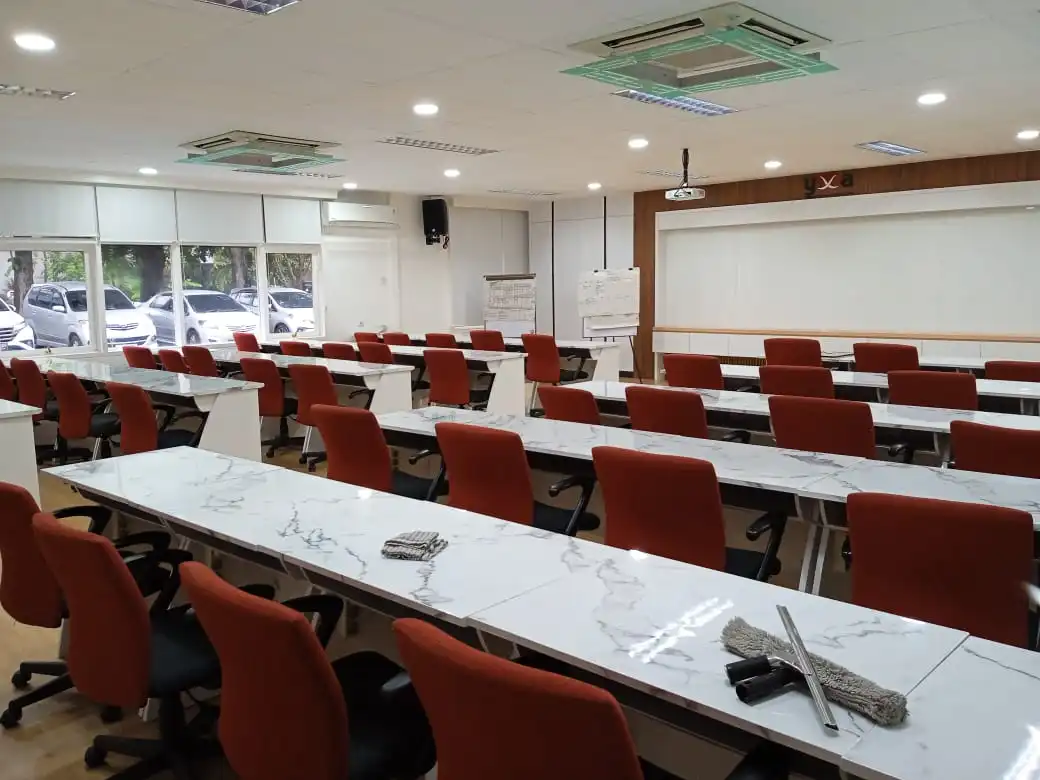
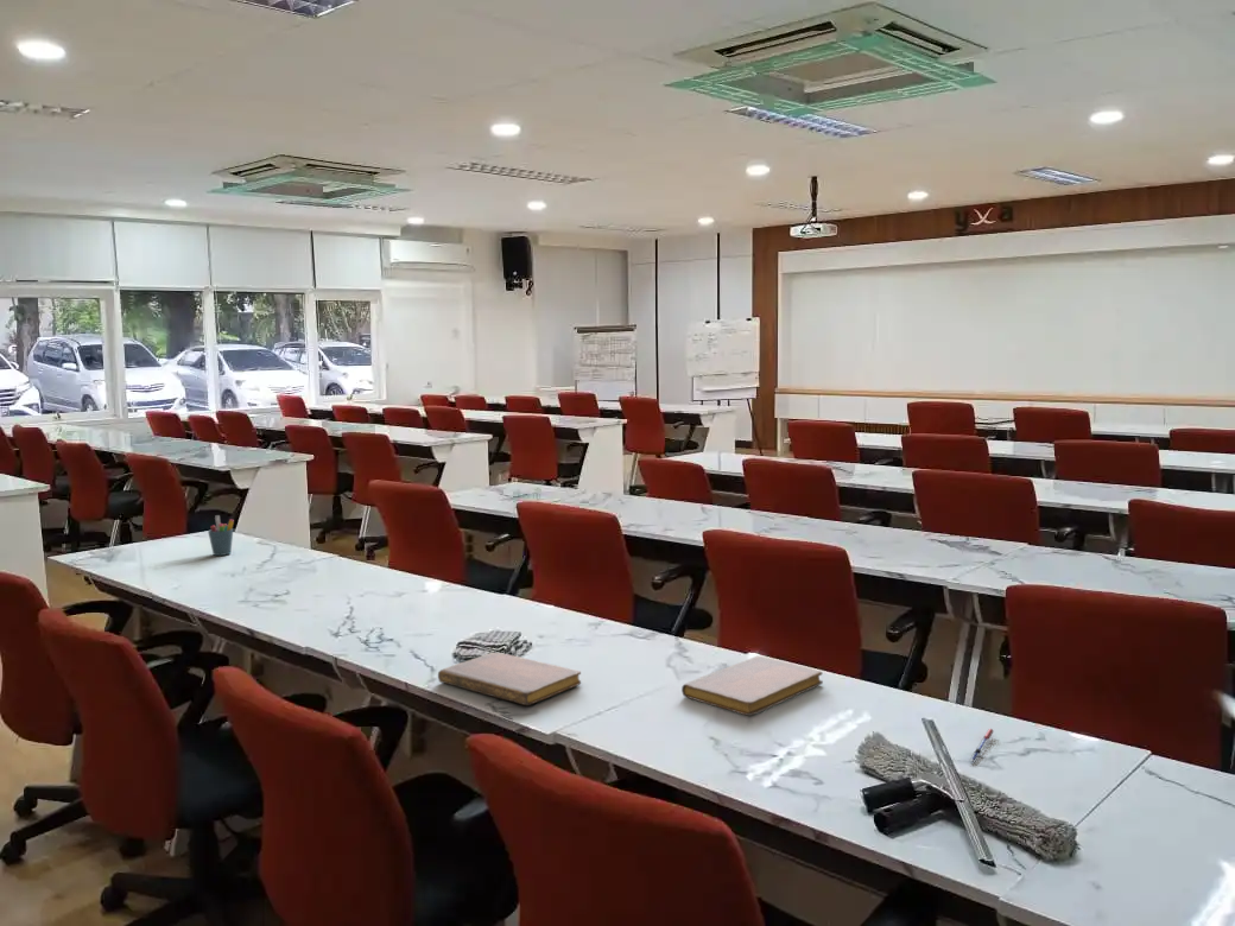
+ pen holder [207,514,235,557]
+ pen [968,728,995,763]
+ notebook [437,652,582,706]
+ notebook [680,655,824,717]
